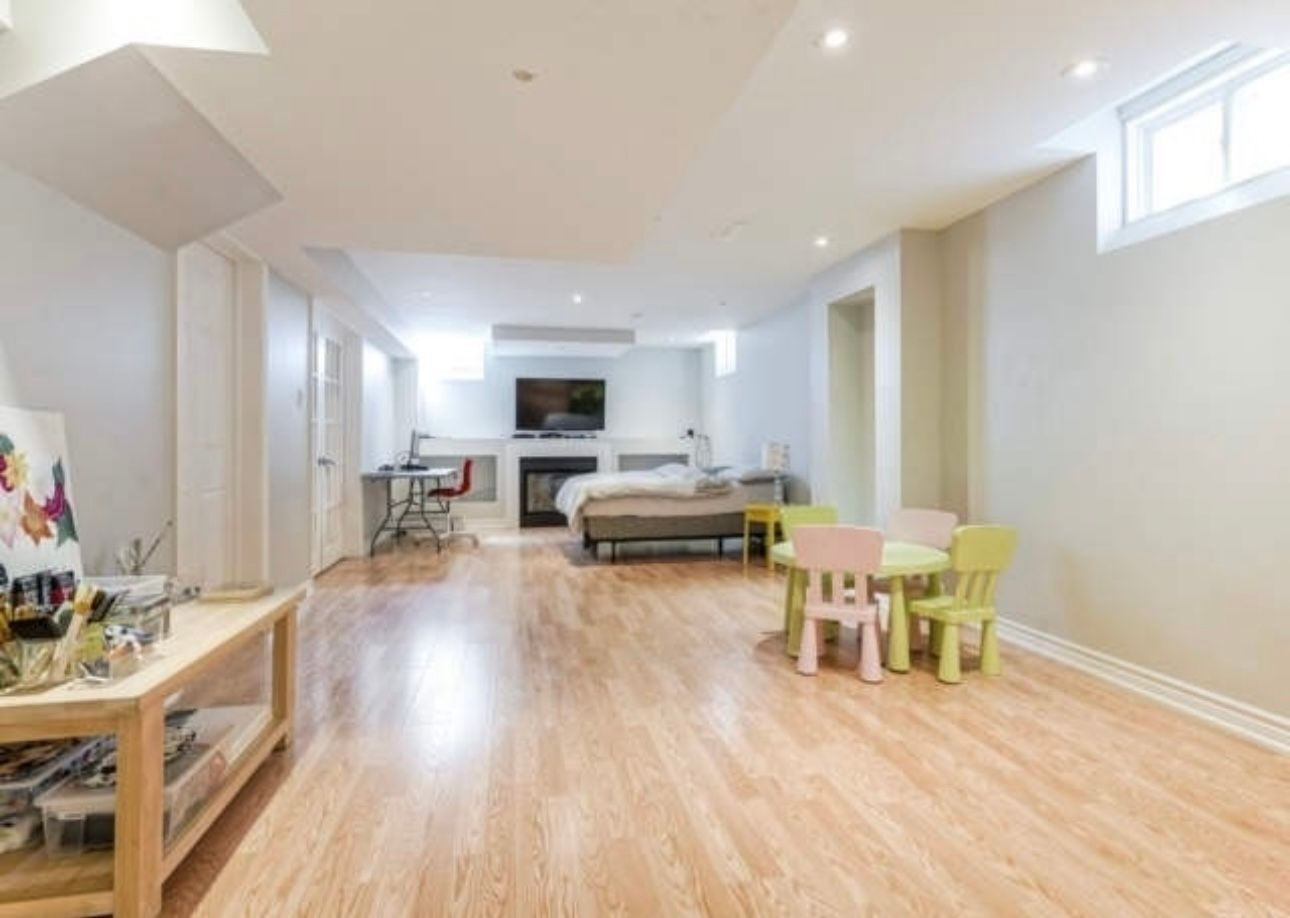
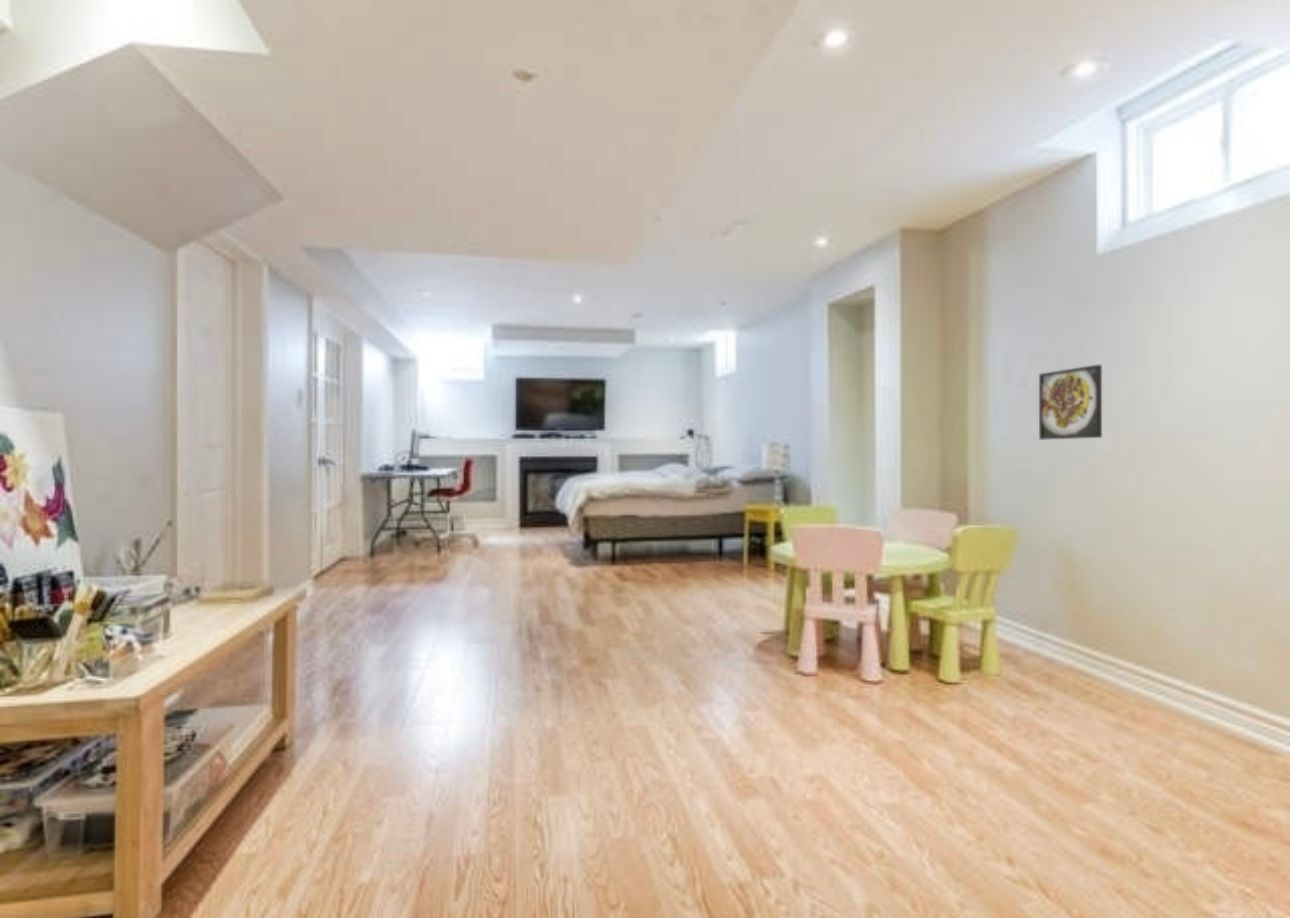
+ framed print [1038,364,1103,441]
